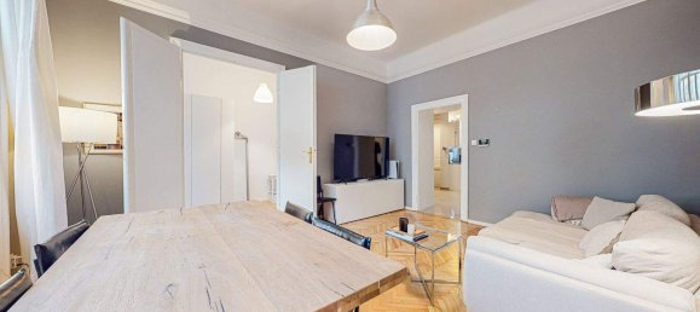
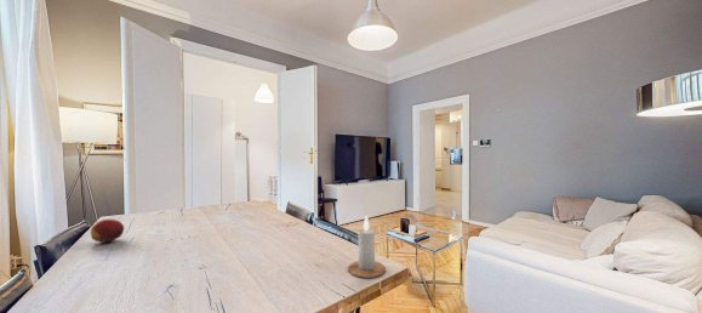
+ fruit [90,218,125,243]
+ candle [347,215,387,279]
